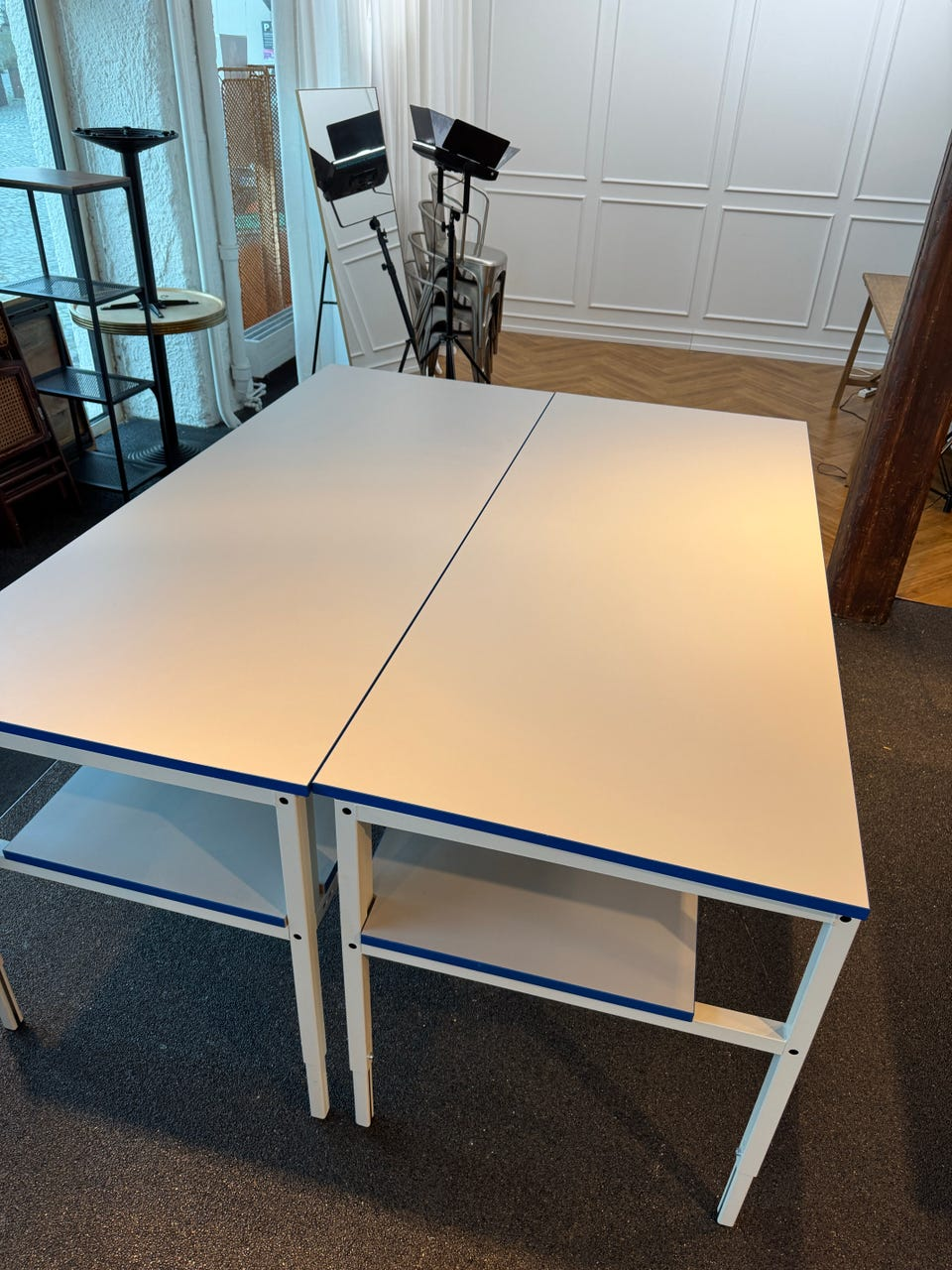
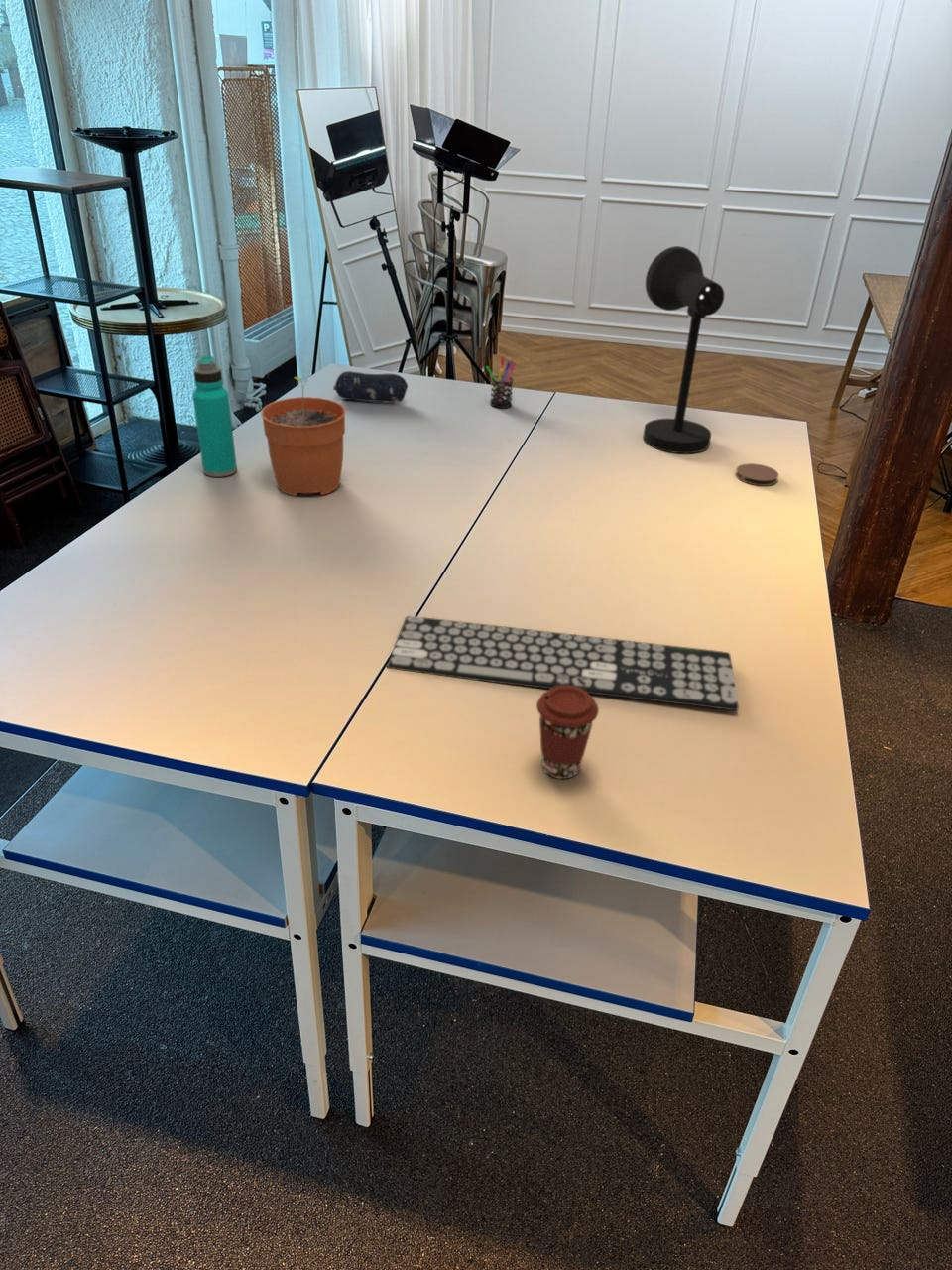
+ pencil case [332,370,409,404]
+ pen holder [485,355,516,409]
+ water bottle [191,354,238,478]
+ coffee cup [535,686,600,780]
+ desk lamp [642,245,725,454]
+ plant pot [260,376,347,497]
+ coaster [735,462,779,487]
+ keyboard [386,615,740,711]
